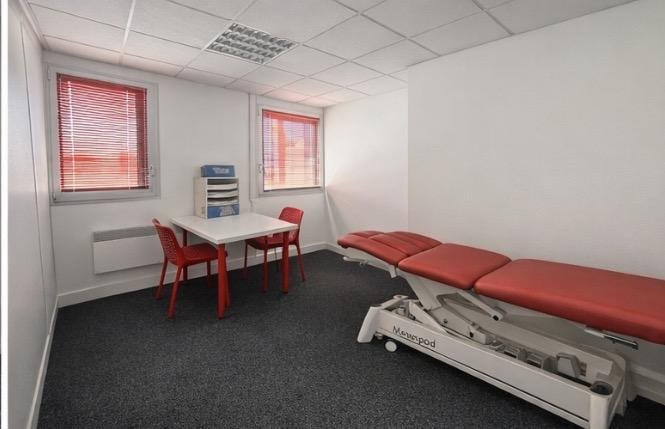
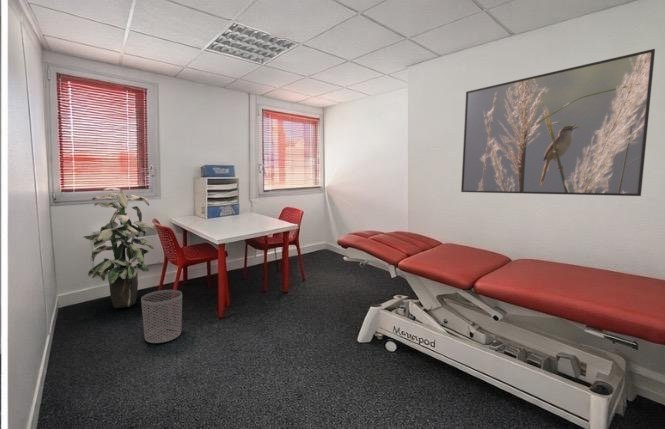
+ indoor plant [82,186,155,309]
+ waste bin [140,289,183,344]
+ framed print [460,48,656,197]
